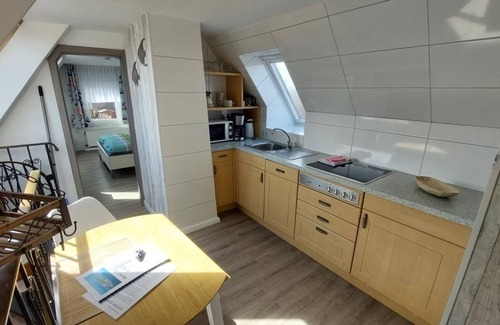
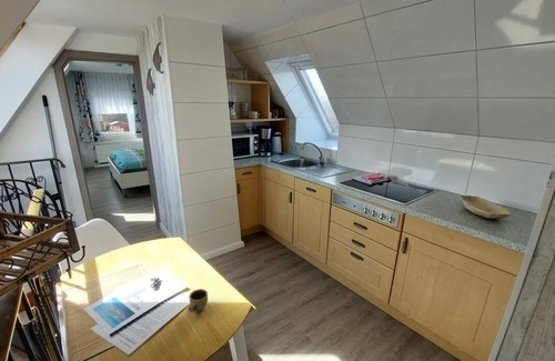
+ cup [186,288,209,313]
